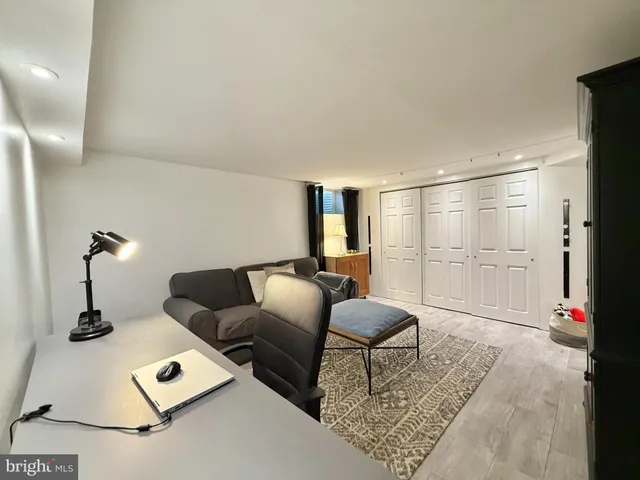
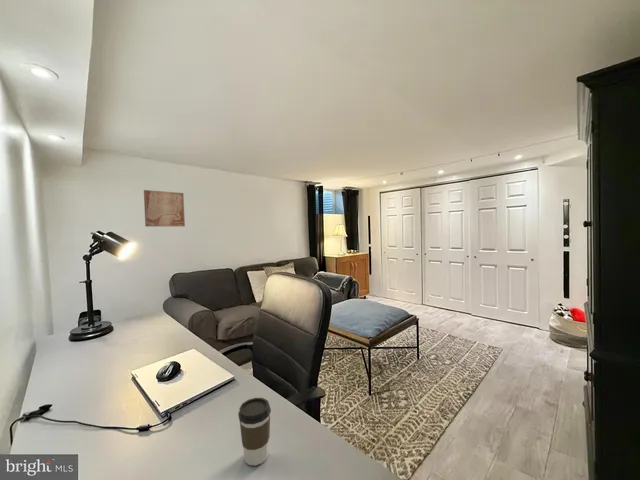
+ coffee cup [237,397,272,467]
+ wall art [143,189,186,228]
